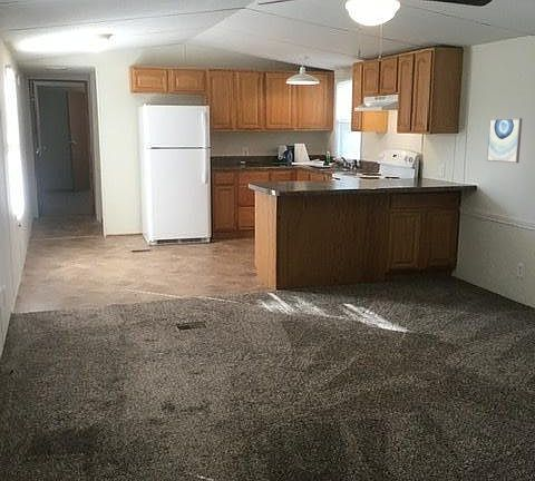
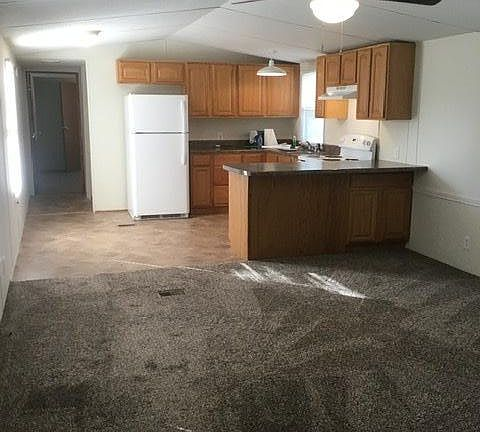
- wall art [486,117,524,164]
